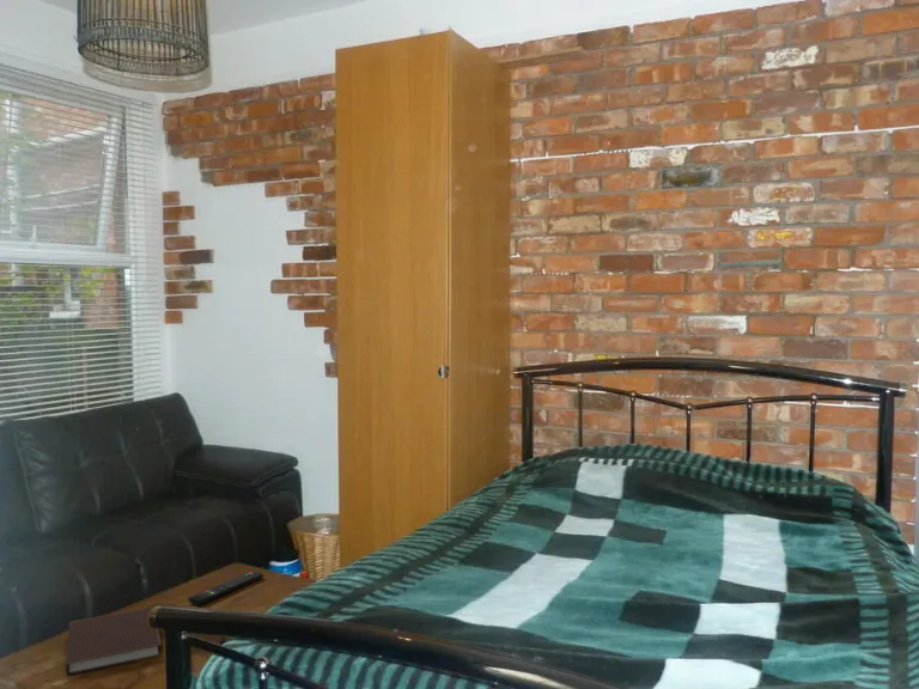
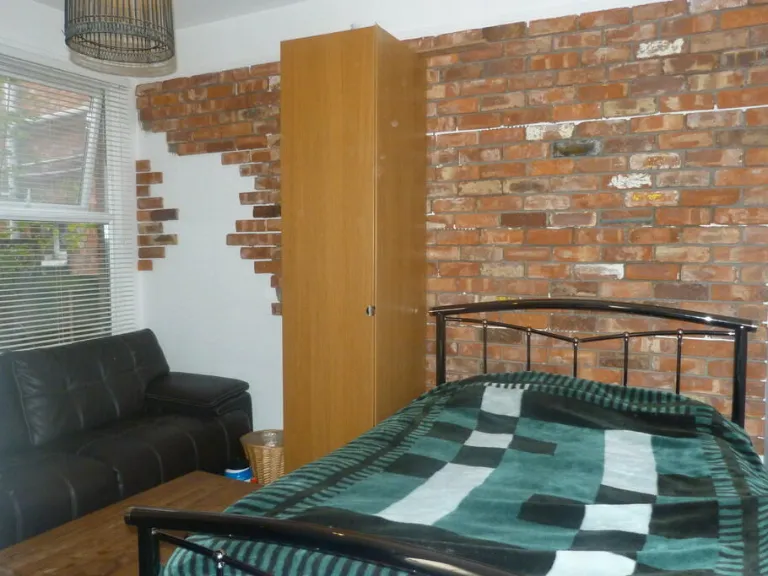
- remote control [187,571,264,606]
- notebook [66,605,163,677]
